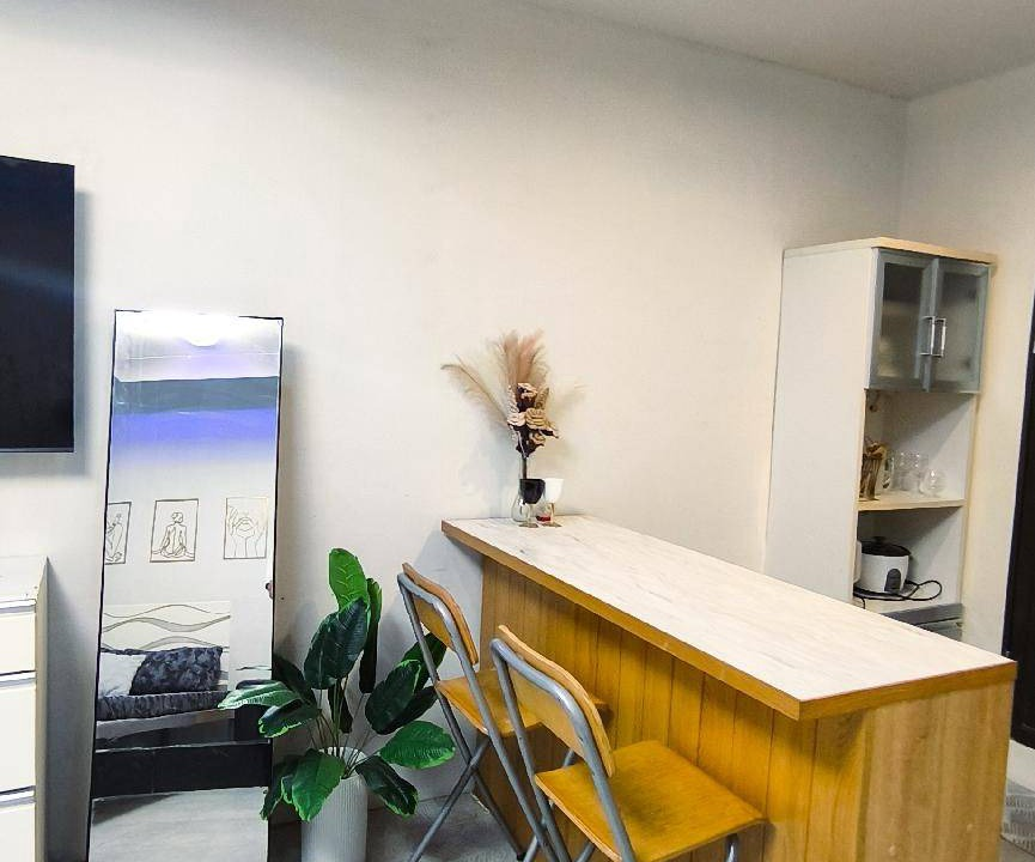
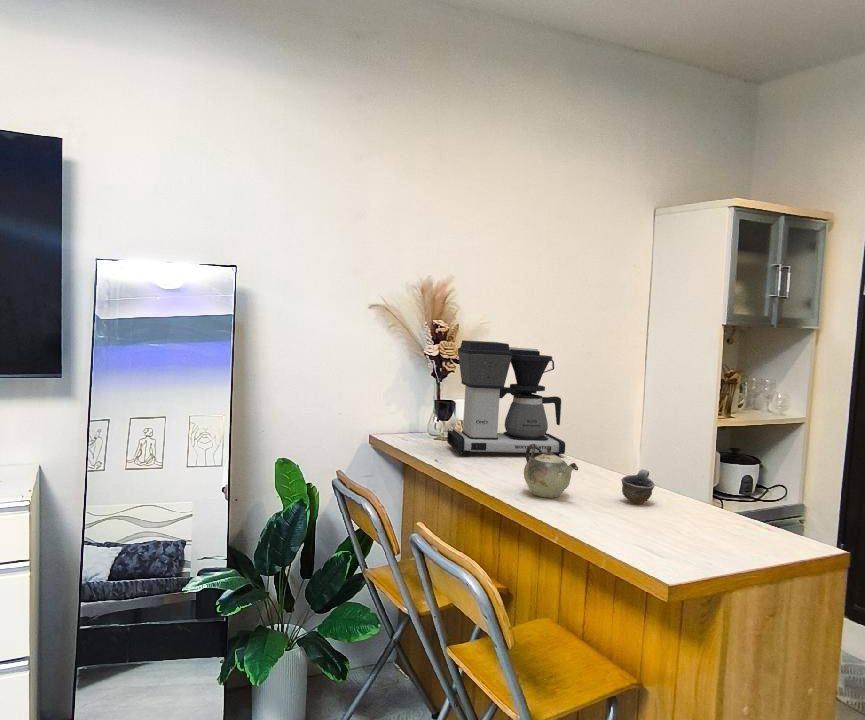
+ teapot [523,444,579,499]
+ coffee maker [446,339,566,458]
+ cup [620,468,656,505]
